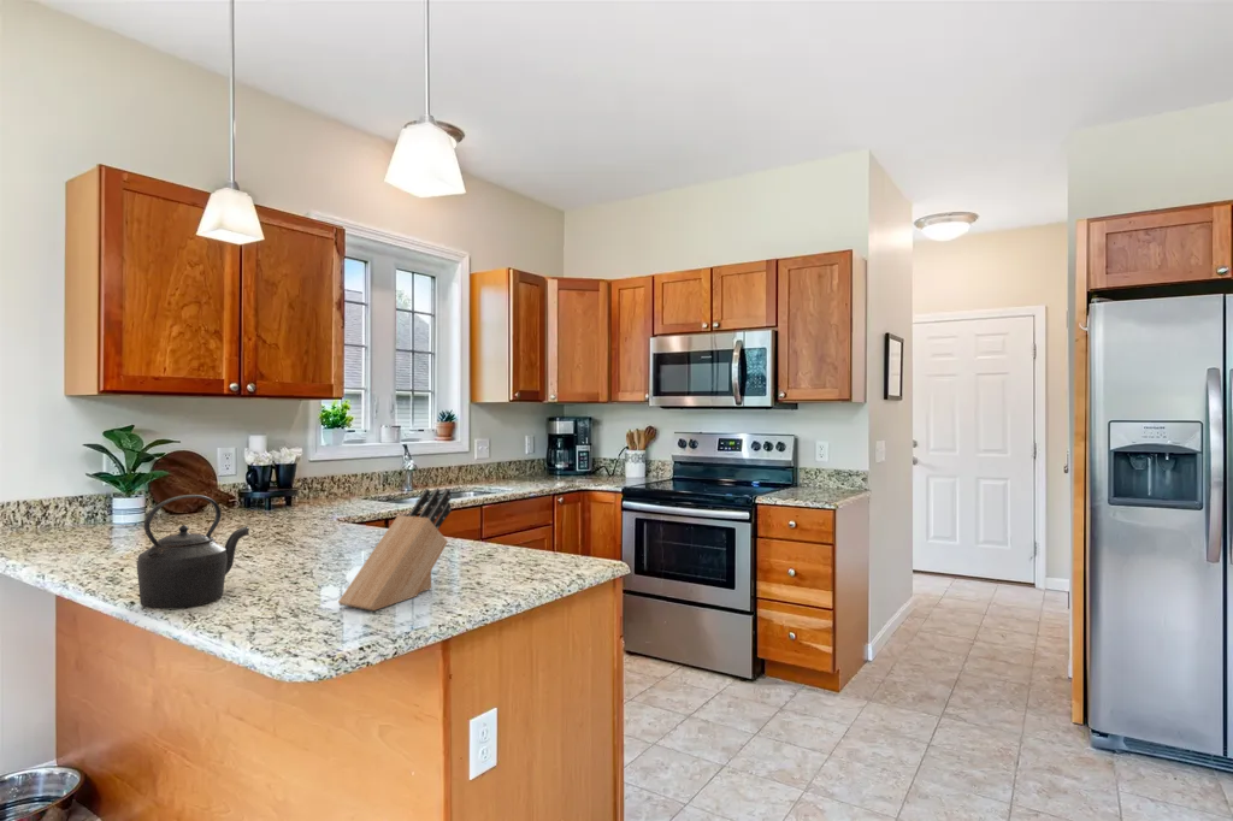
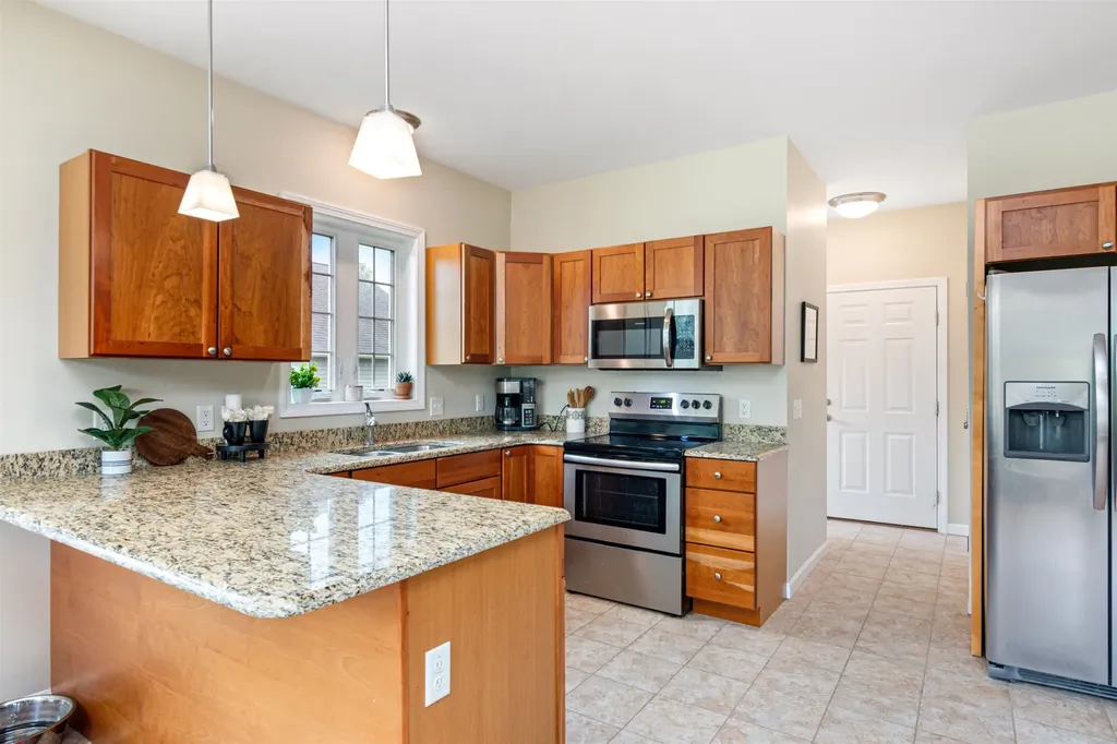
- kettle [136,494,250,610]
- knife block [337,488,453,612]
